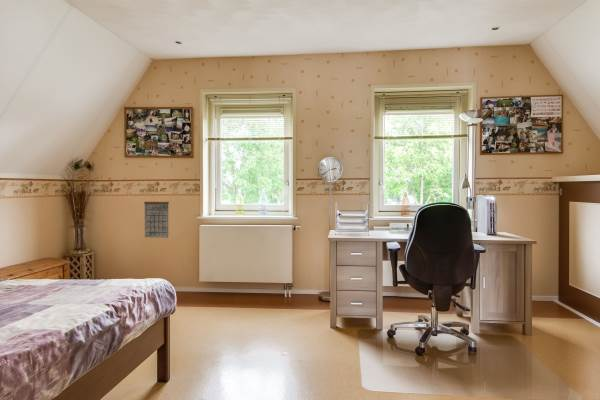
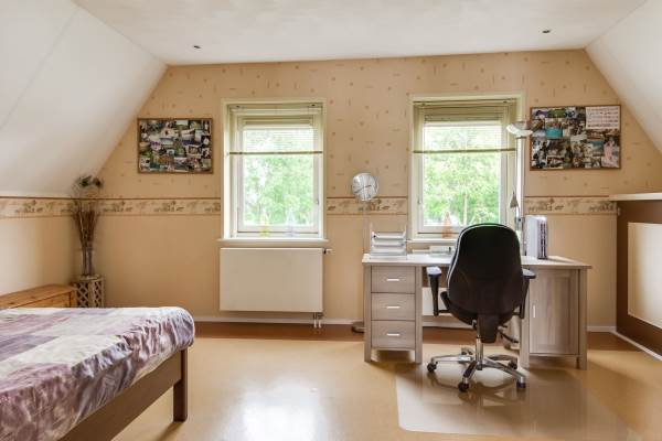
- calendar [143,193,170,239]
